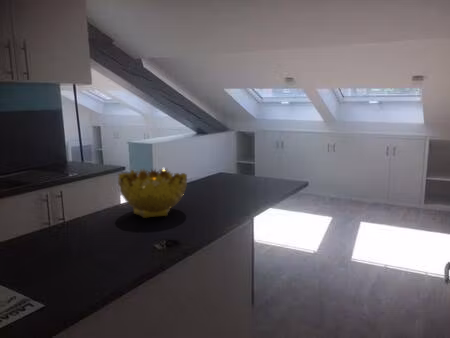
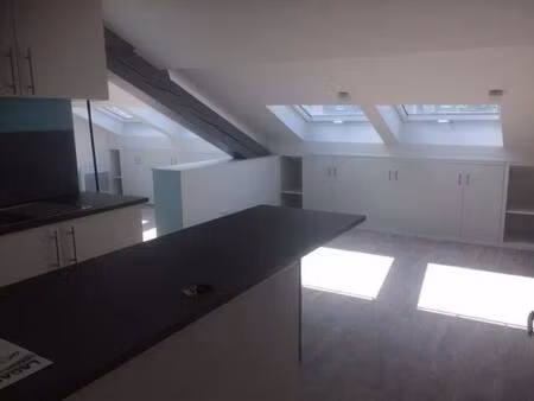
- decorative bowl [117,167,188,219]
